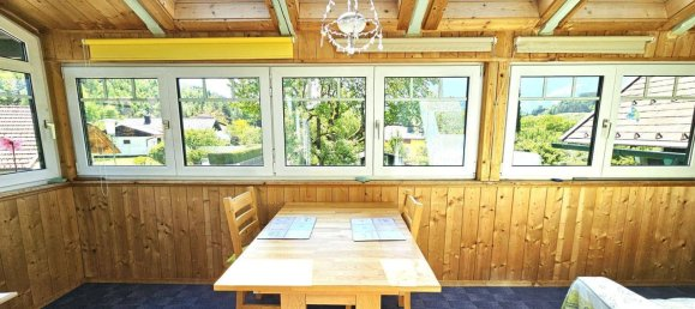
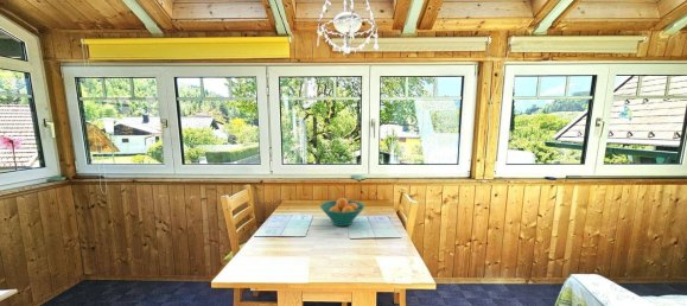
+ fruit bowl [319,197,365,228]
